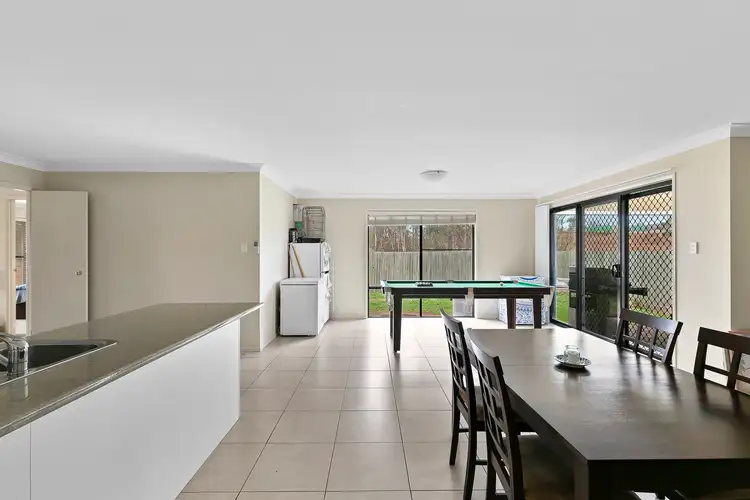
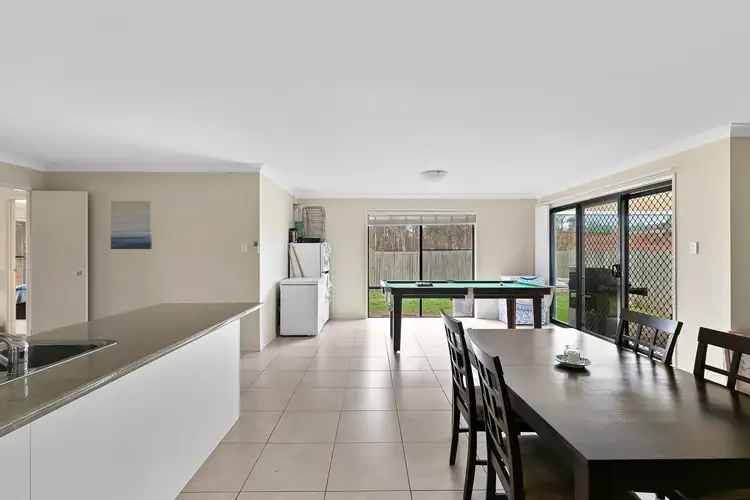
+ wall art [110,200,153,250]
